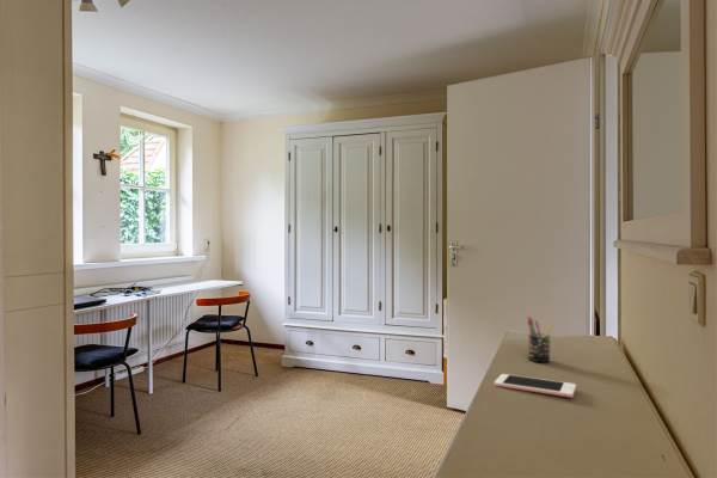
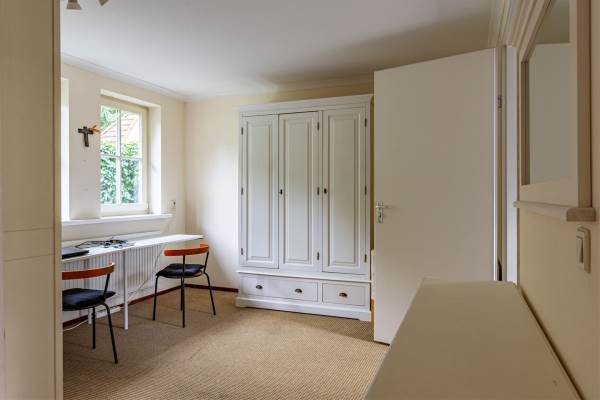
- cell phone [494,373,577,399]
- pen holder [527,315,554,363]
